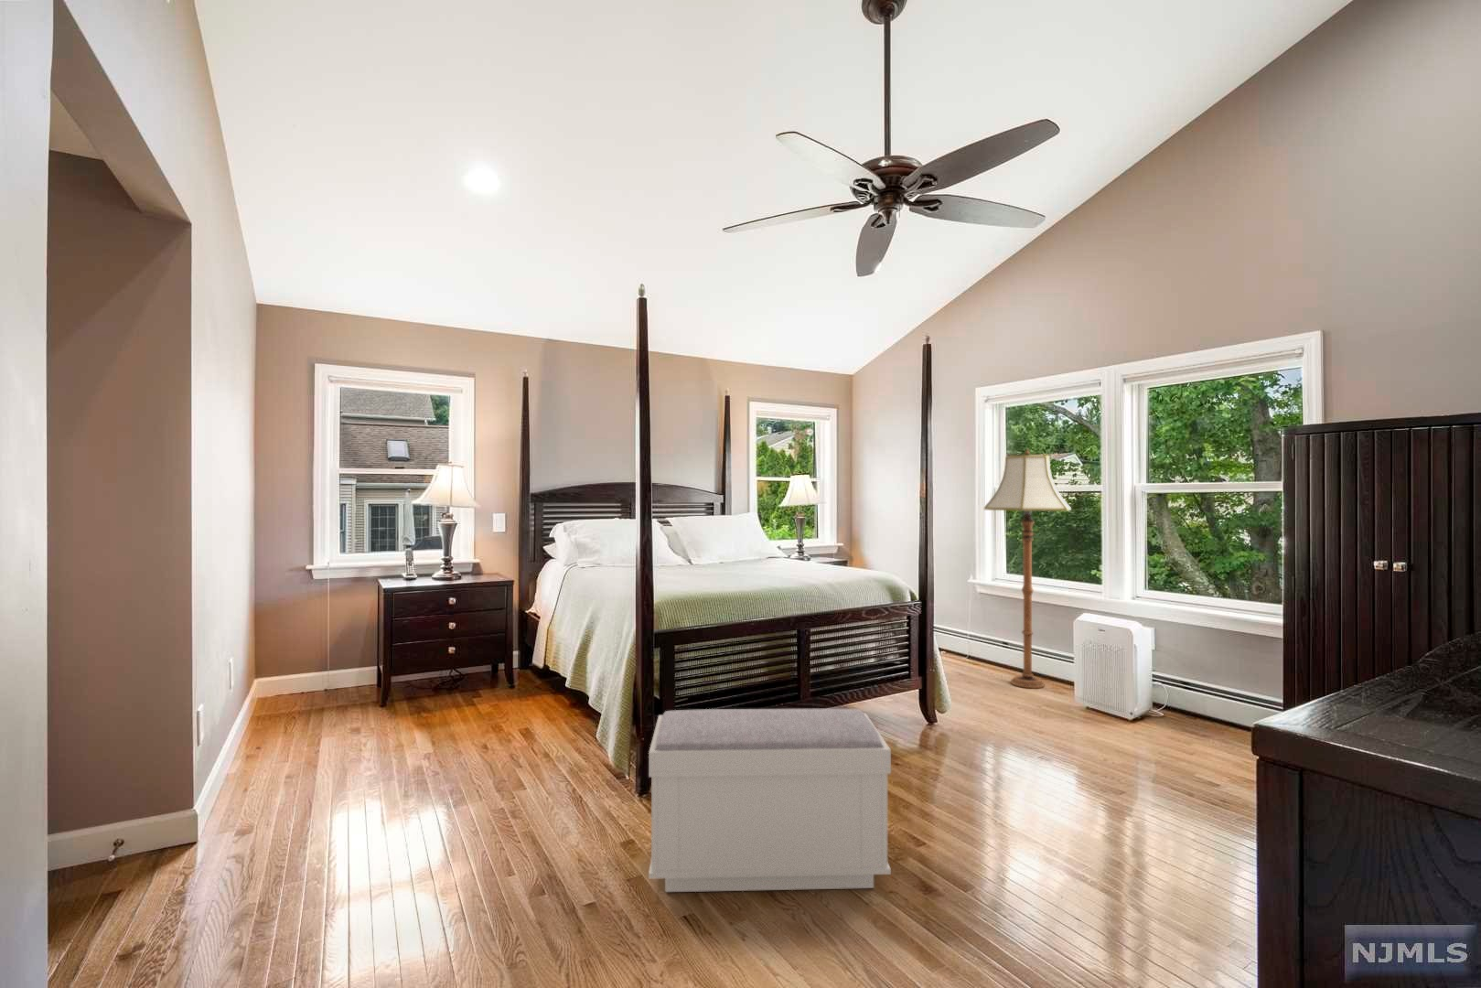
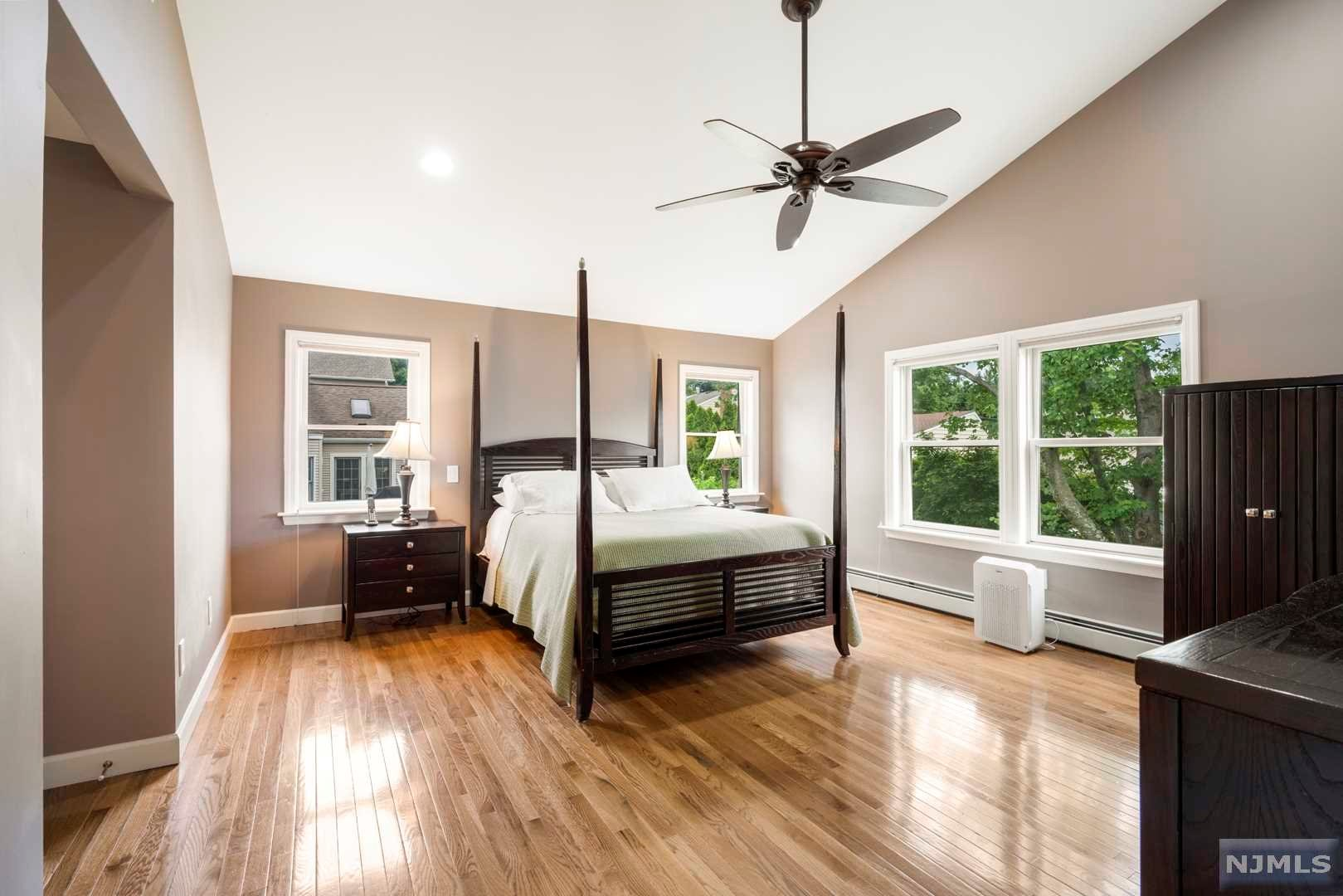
- floor lamp [984,449,1072,689]
- bench [647,708,892,893]
